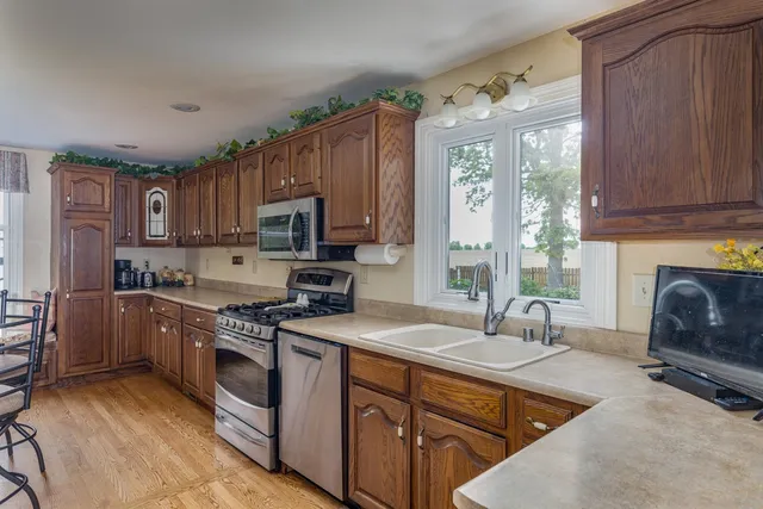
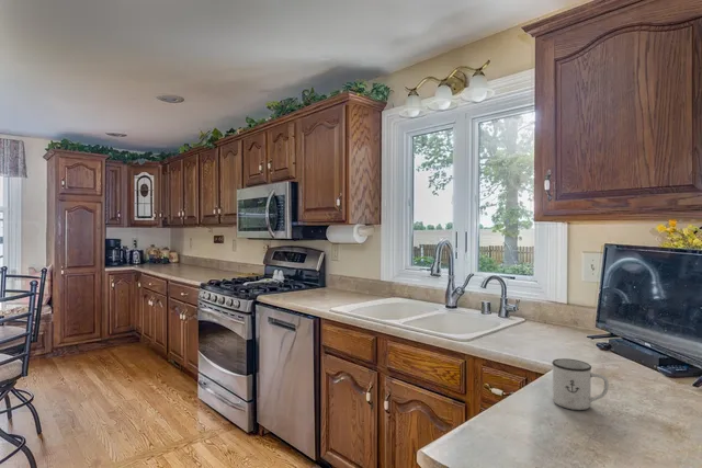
+ mug [551,357,610,411]
